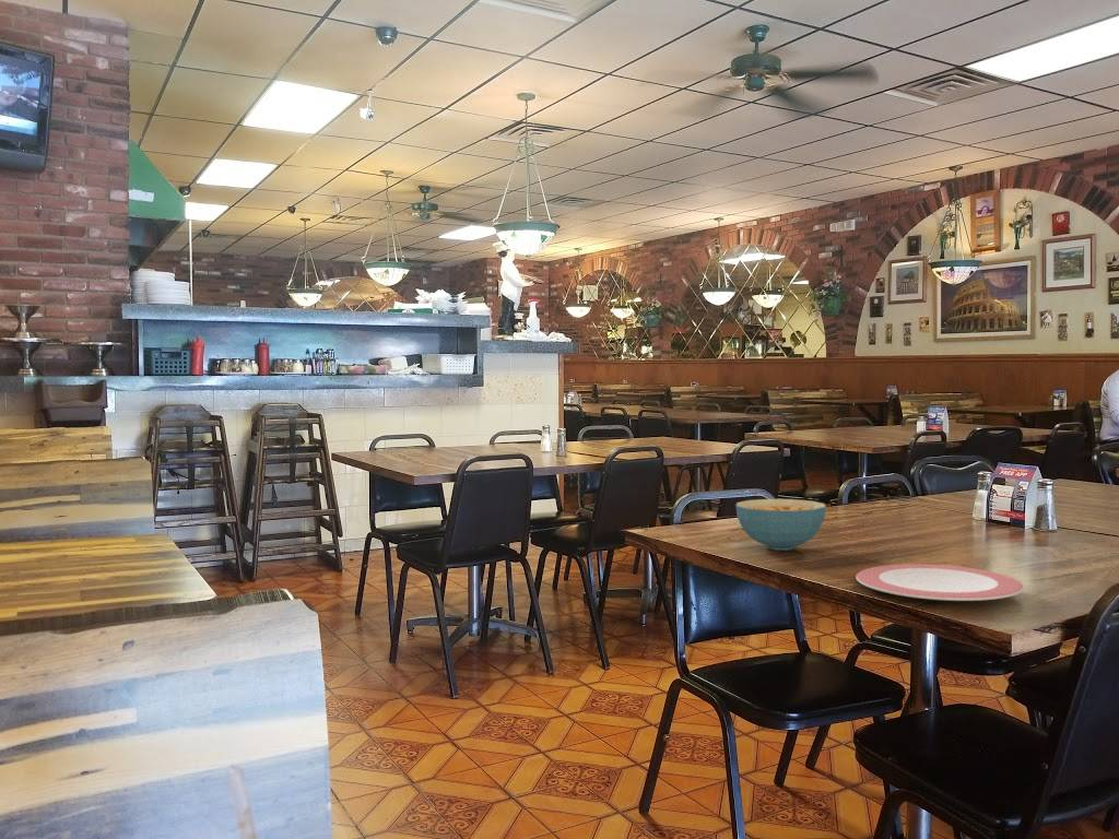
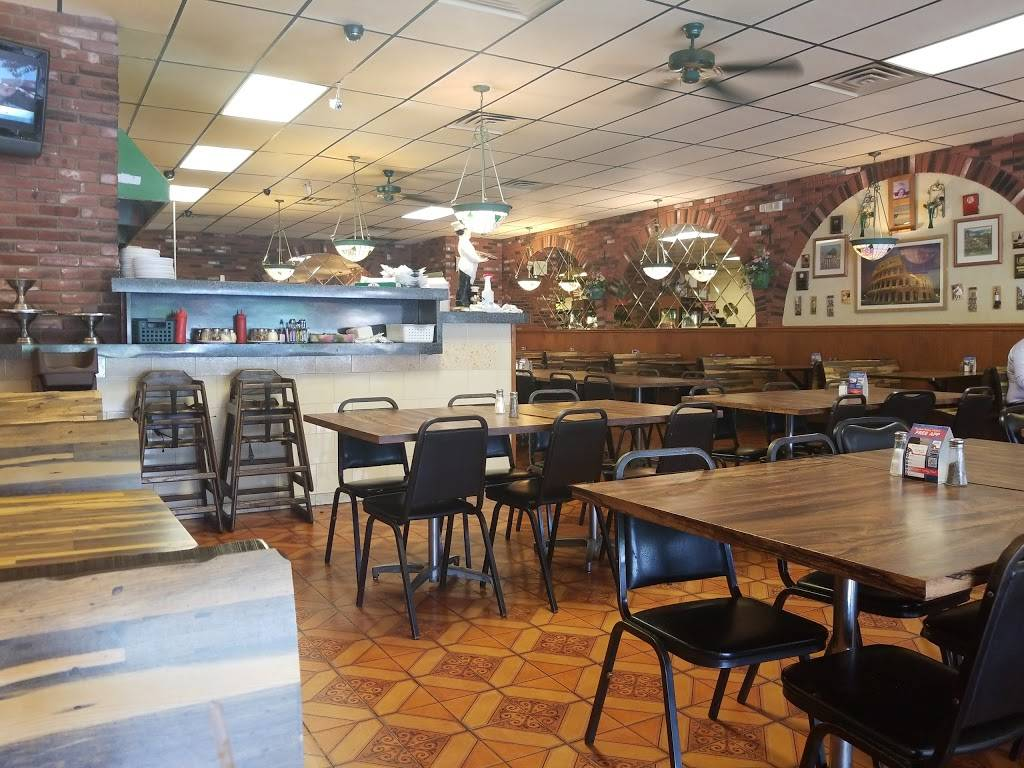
- cereal bowl [734,498,827,552]
- plate [855,563,1025,602]
